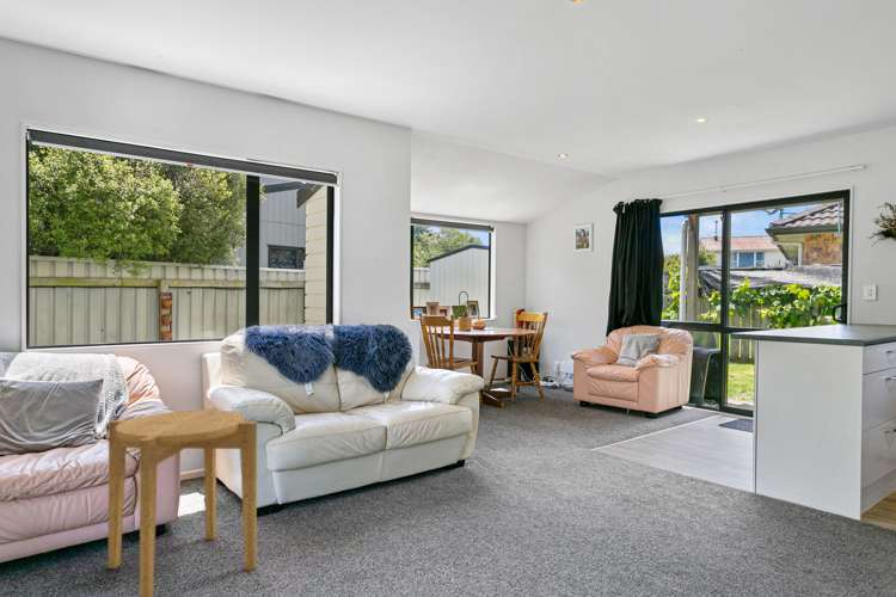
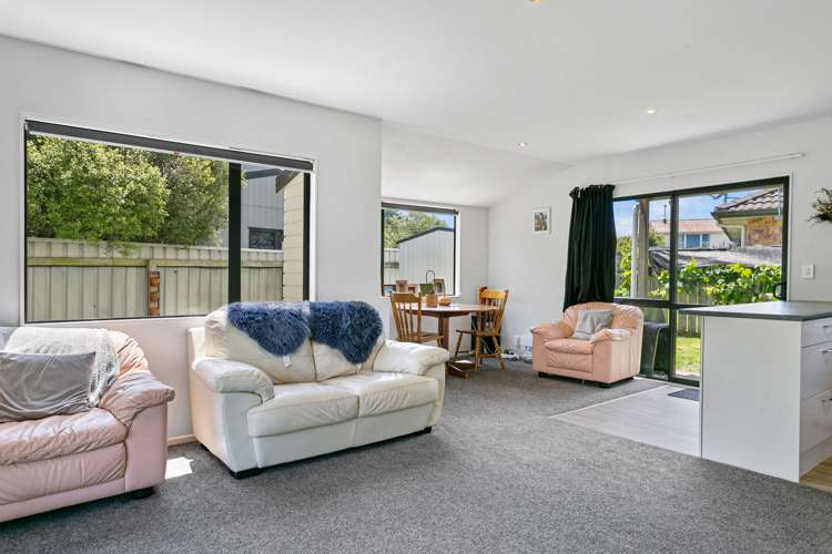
- side table [106,406,258,597]
